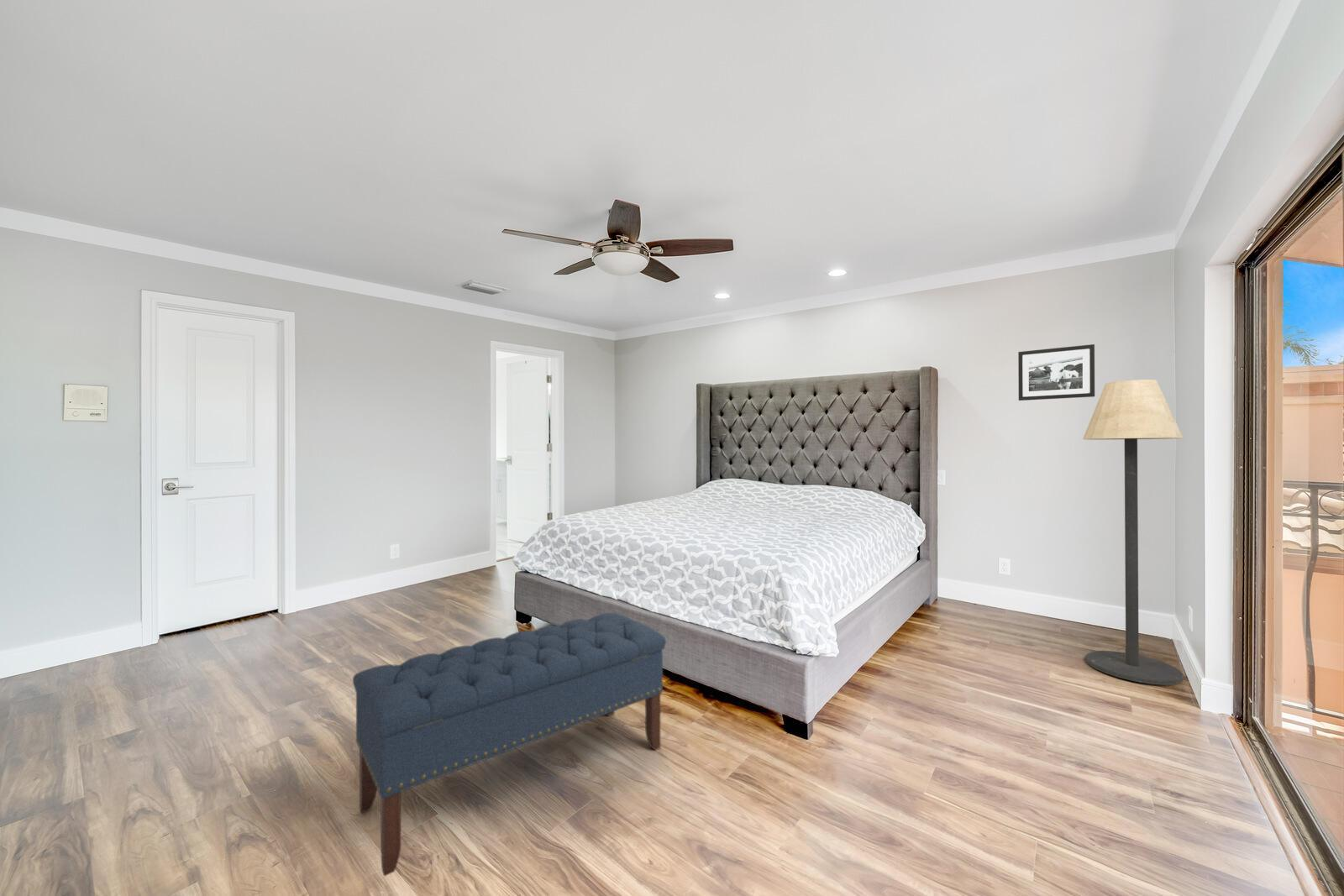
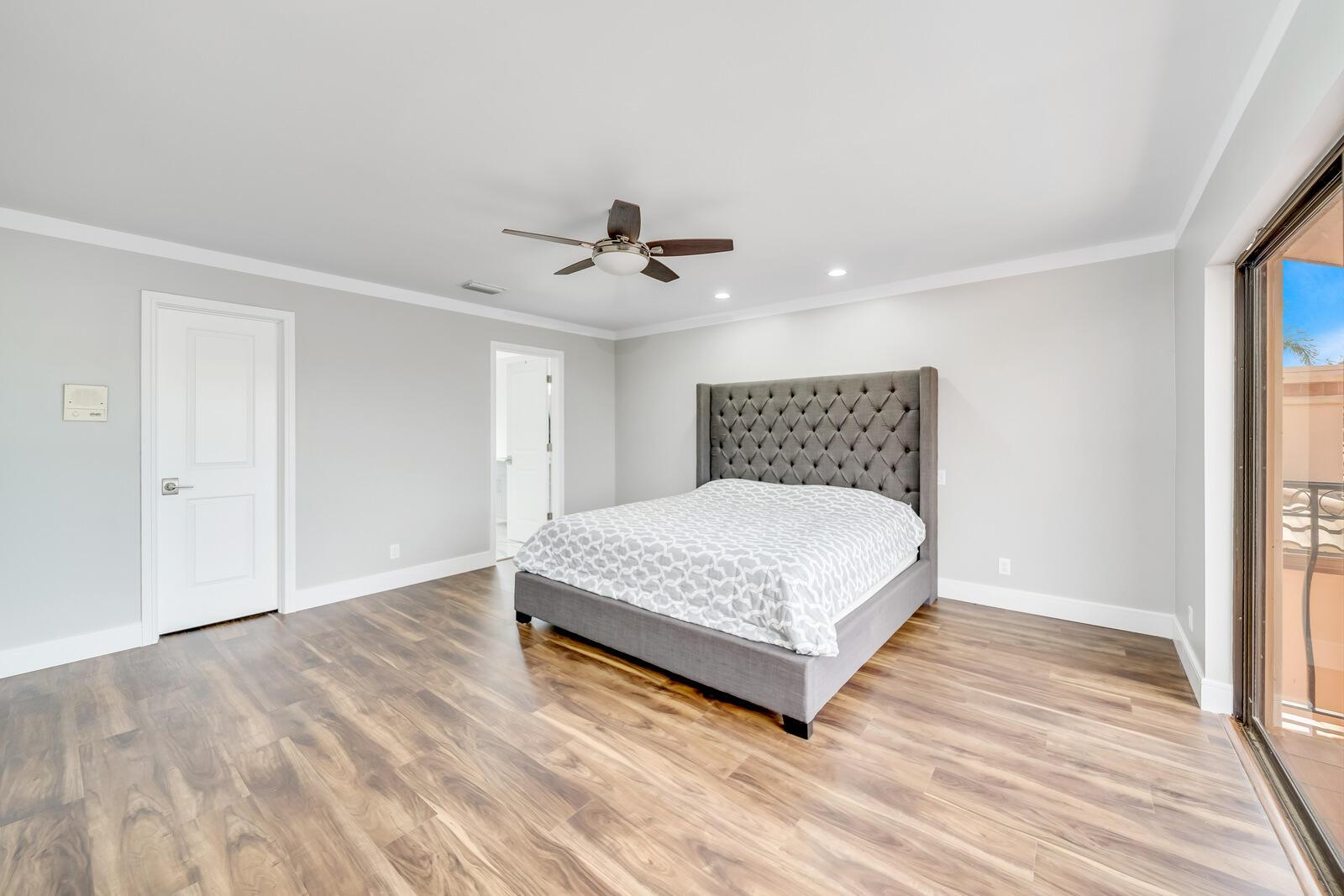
- floor lamp [1082,379,1184,686]
- bench [352,612,667,878]
- picture frame [1017,343,1095,401]
